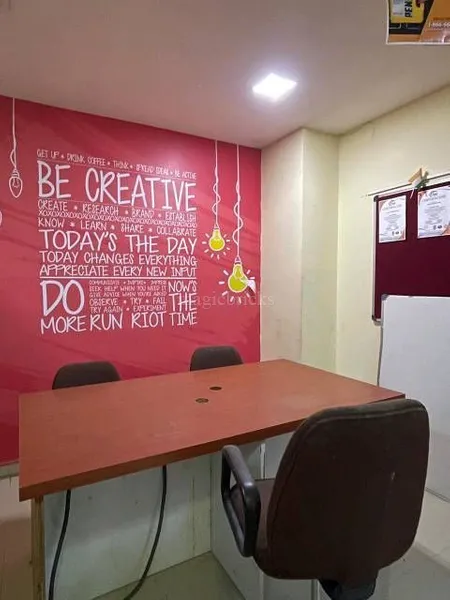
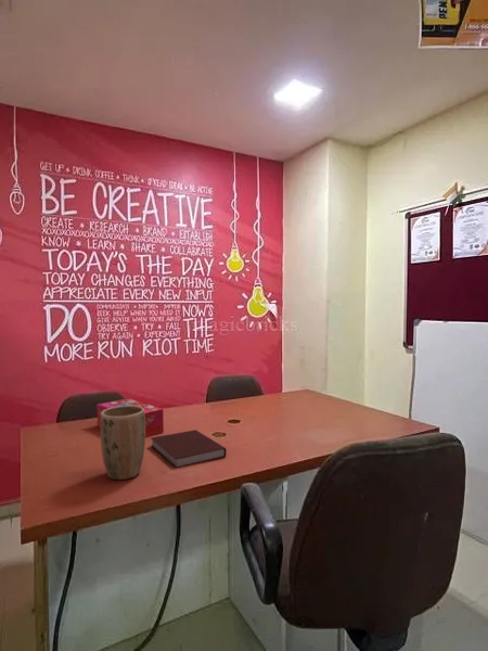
+ tissue box [95,397,165,438]
+ plant pot [100,406,146,481]
+ notebook [150,429,228,469]
